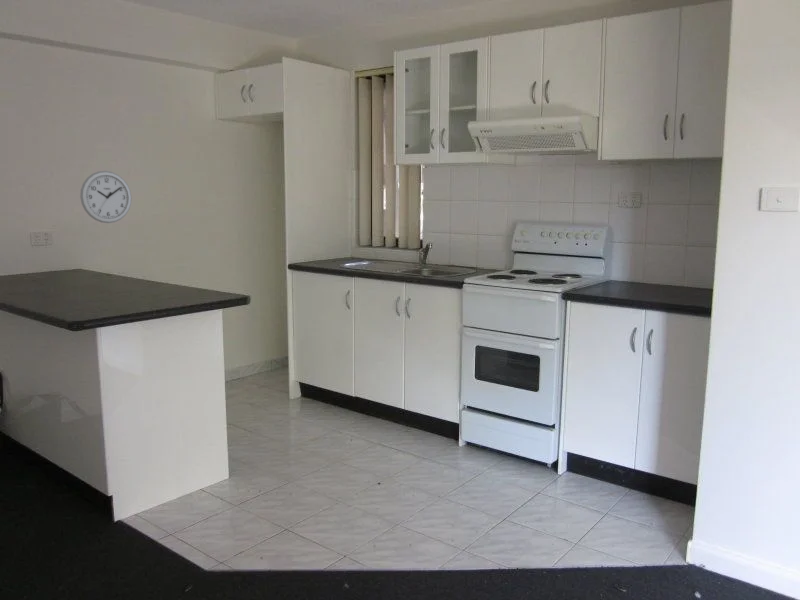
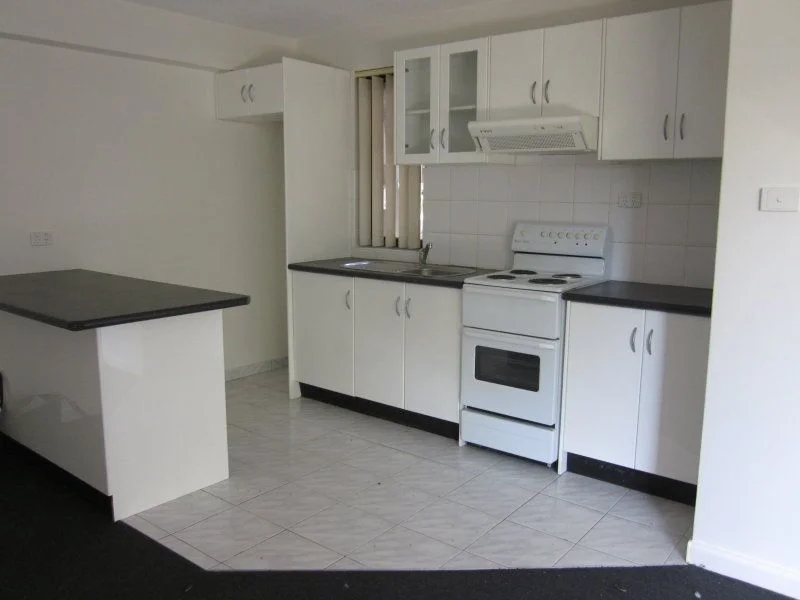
- wall clock [79,170,133,224]
